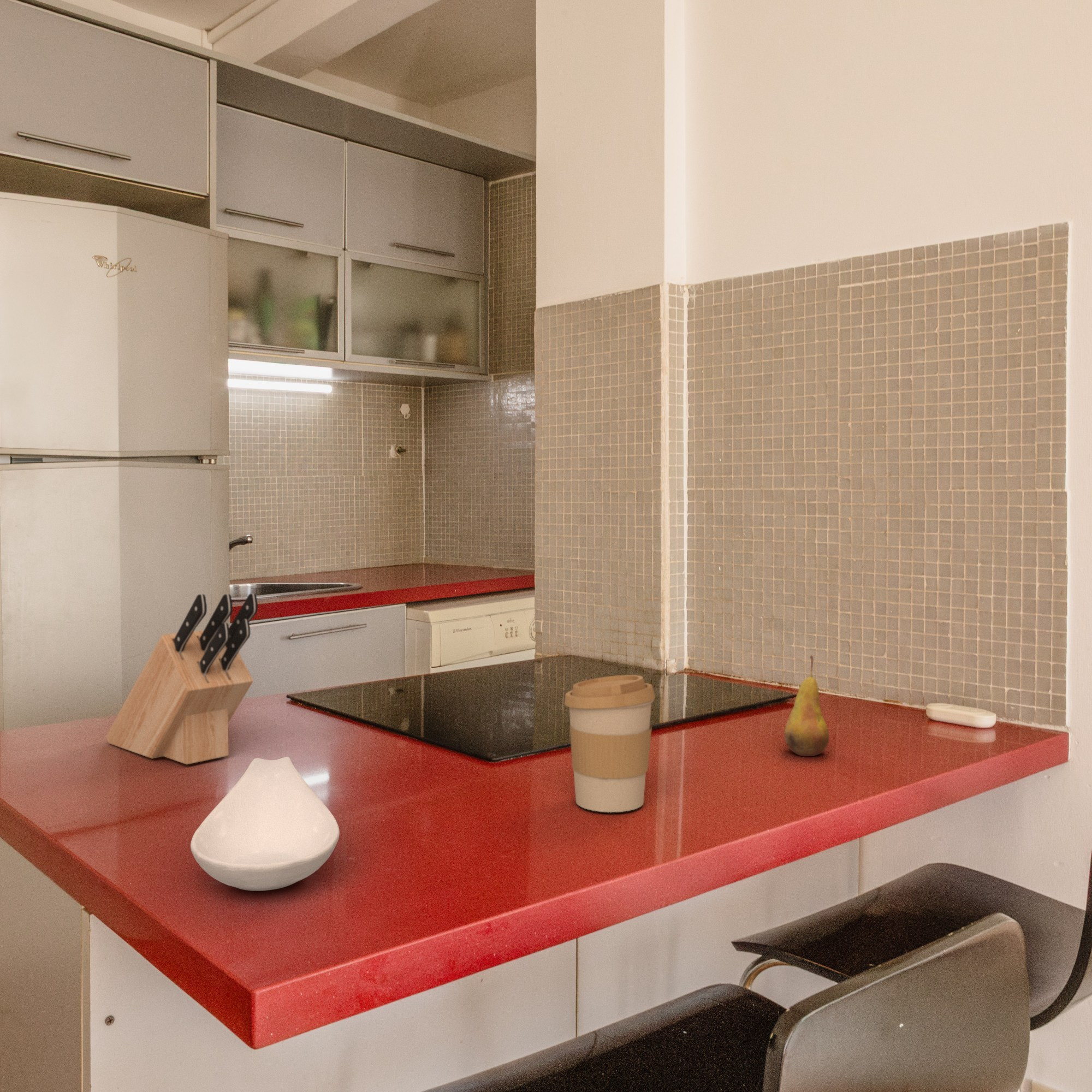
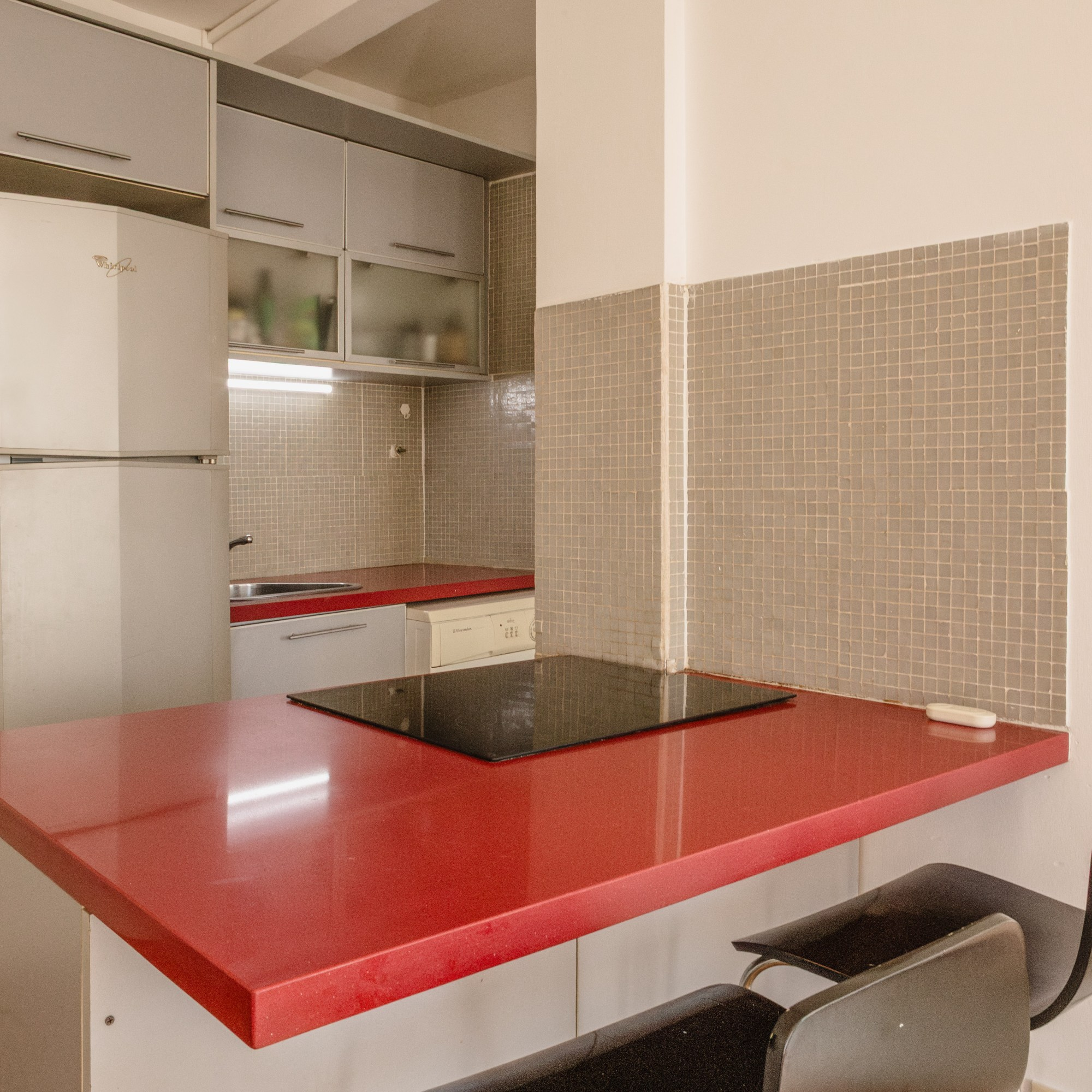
- coffee cup [564,674,656,813]
- knife block [105,593,258,765]
- fruit [784,655,830,757]
- spoon rest [190,756,340,891]
